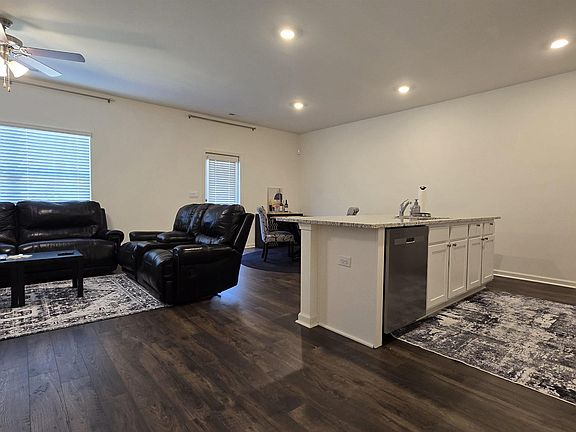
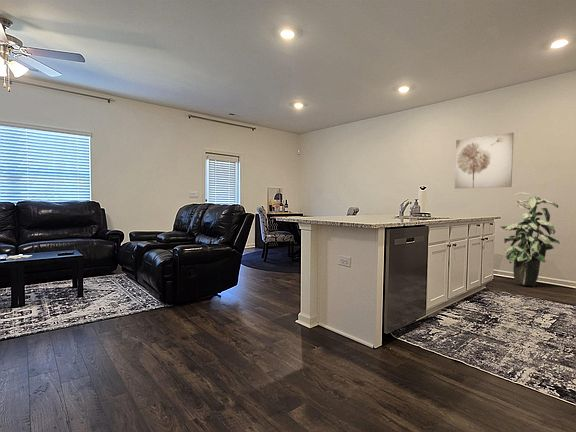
+ wall art [454,132,515,189]
+ indoor plant [499,191,561,287]
